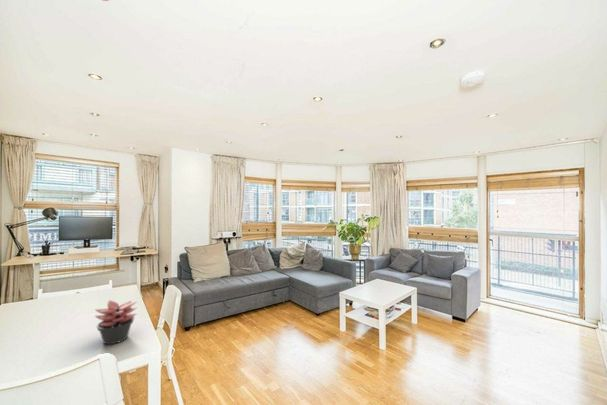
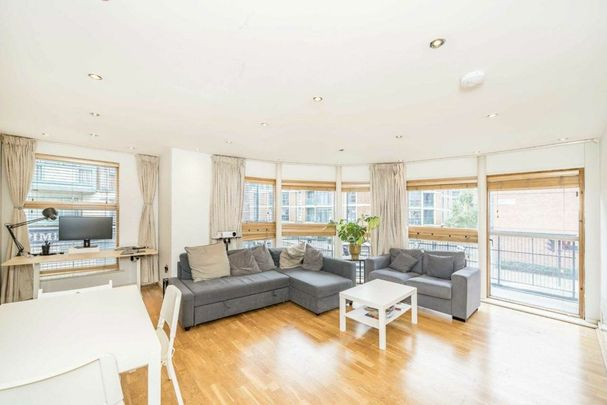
- succulent plant [94,299,138,346]
